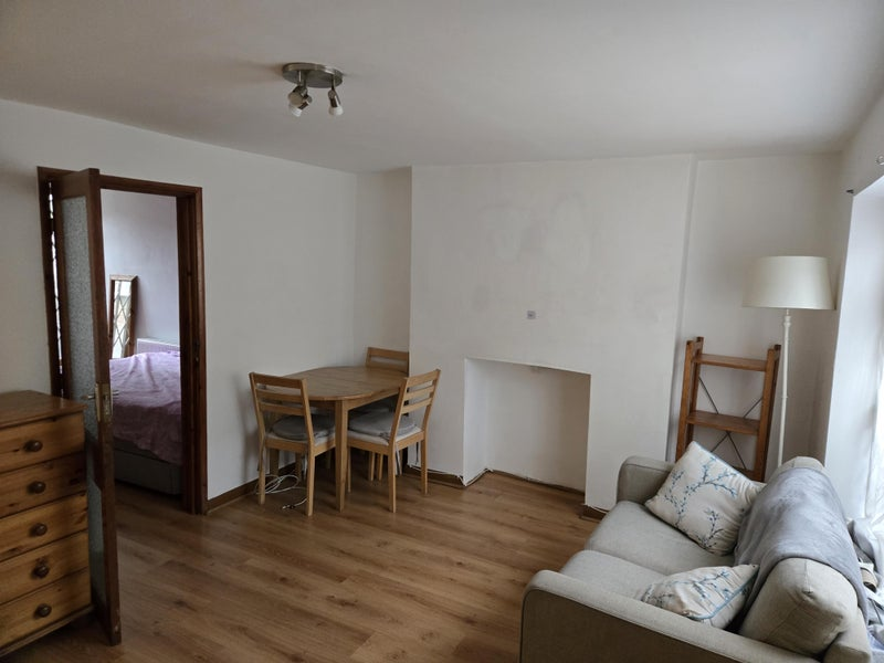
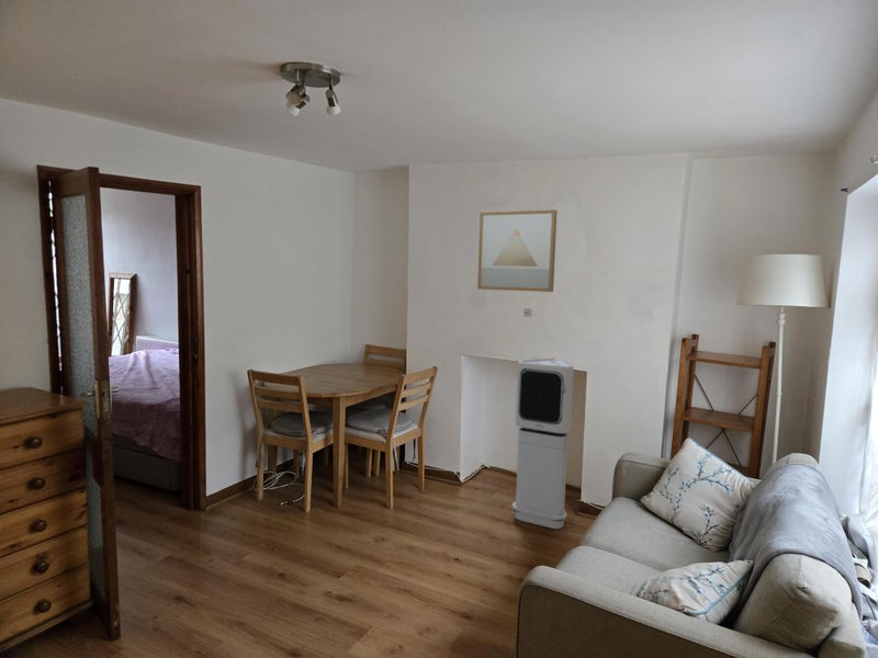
+ wall art [476,208,558,293]
+ air purifier [511,358,575,530]
